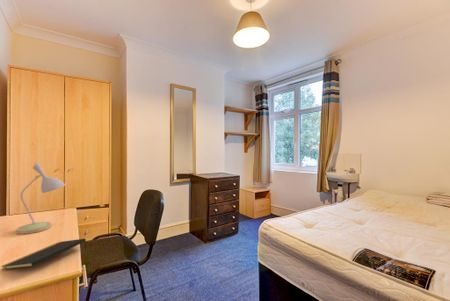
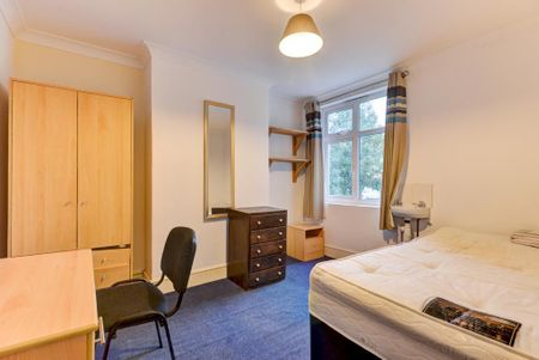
- desk lamp [15,161,66,235]
- notepad [0,238,87,271]
